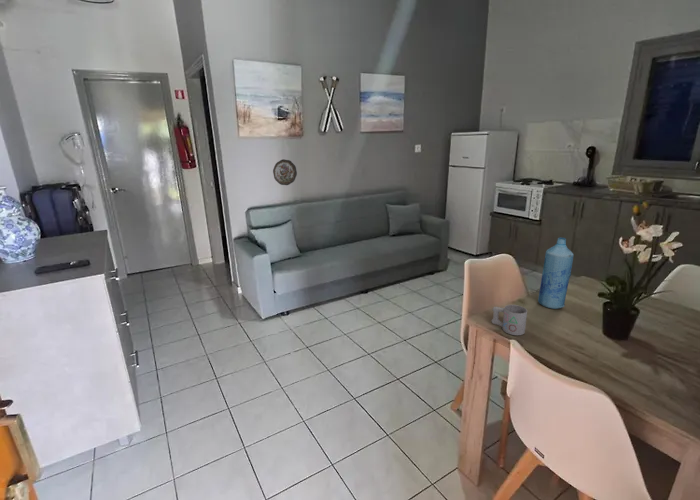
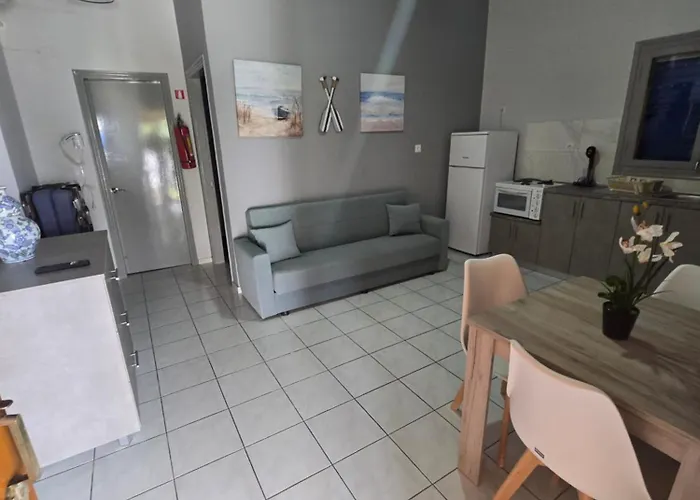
- mug [490,304,528,336]
- decorative plate [272,158,298,186]
- bottle [537,236,574,310]
